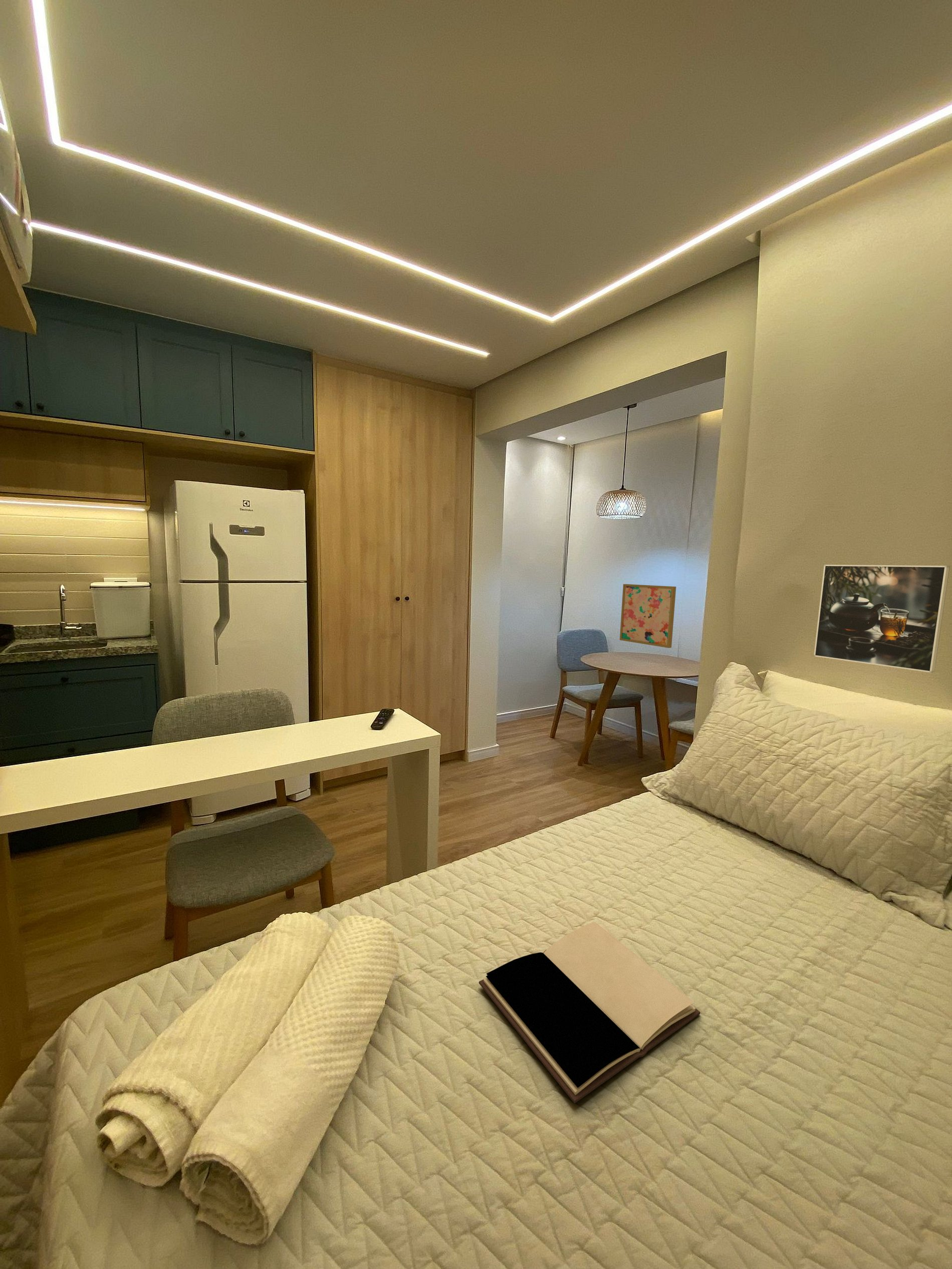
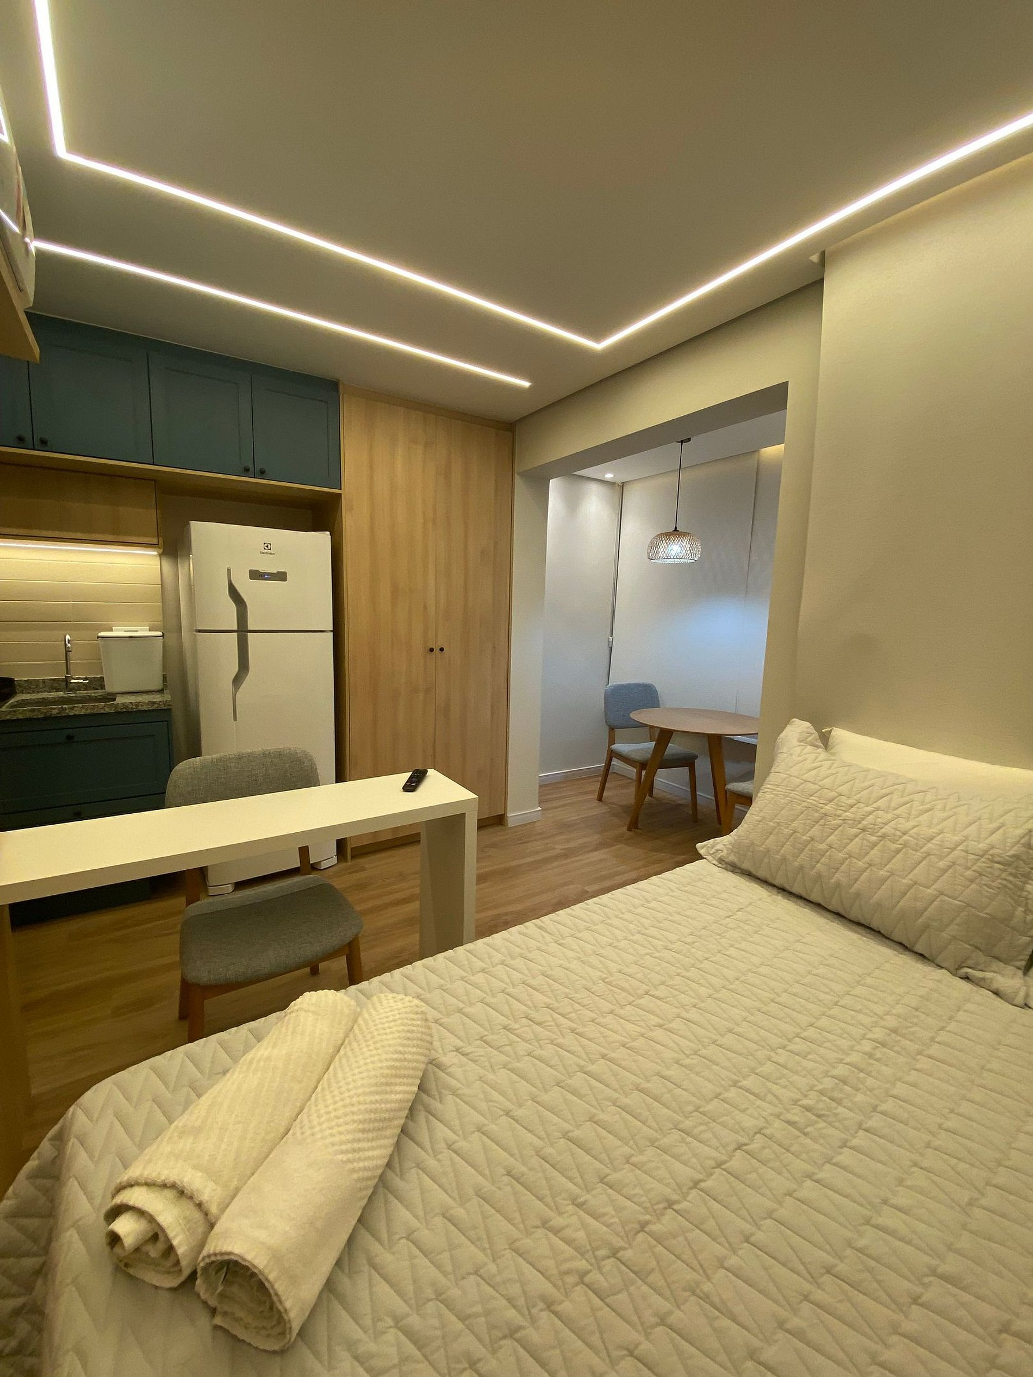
- book [479,921,701,1104]
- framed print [813,564,950,673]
- wall art [619,584,676,648]
